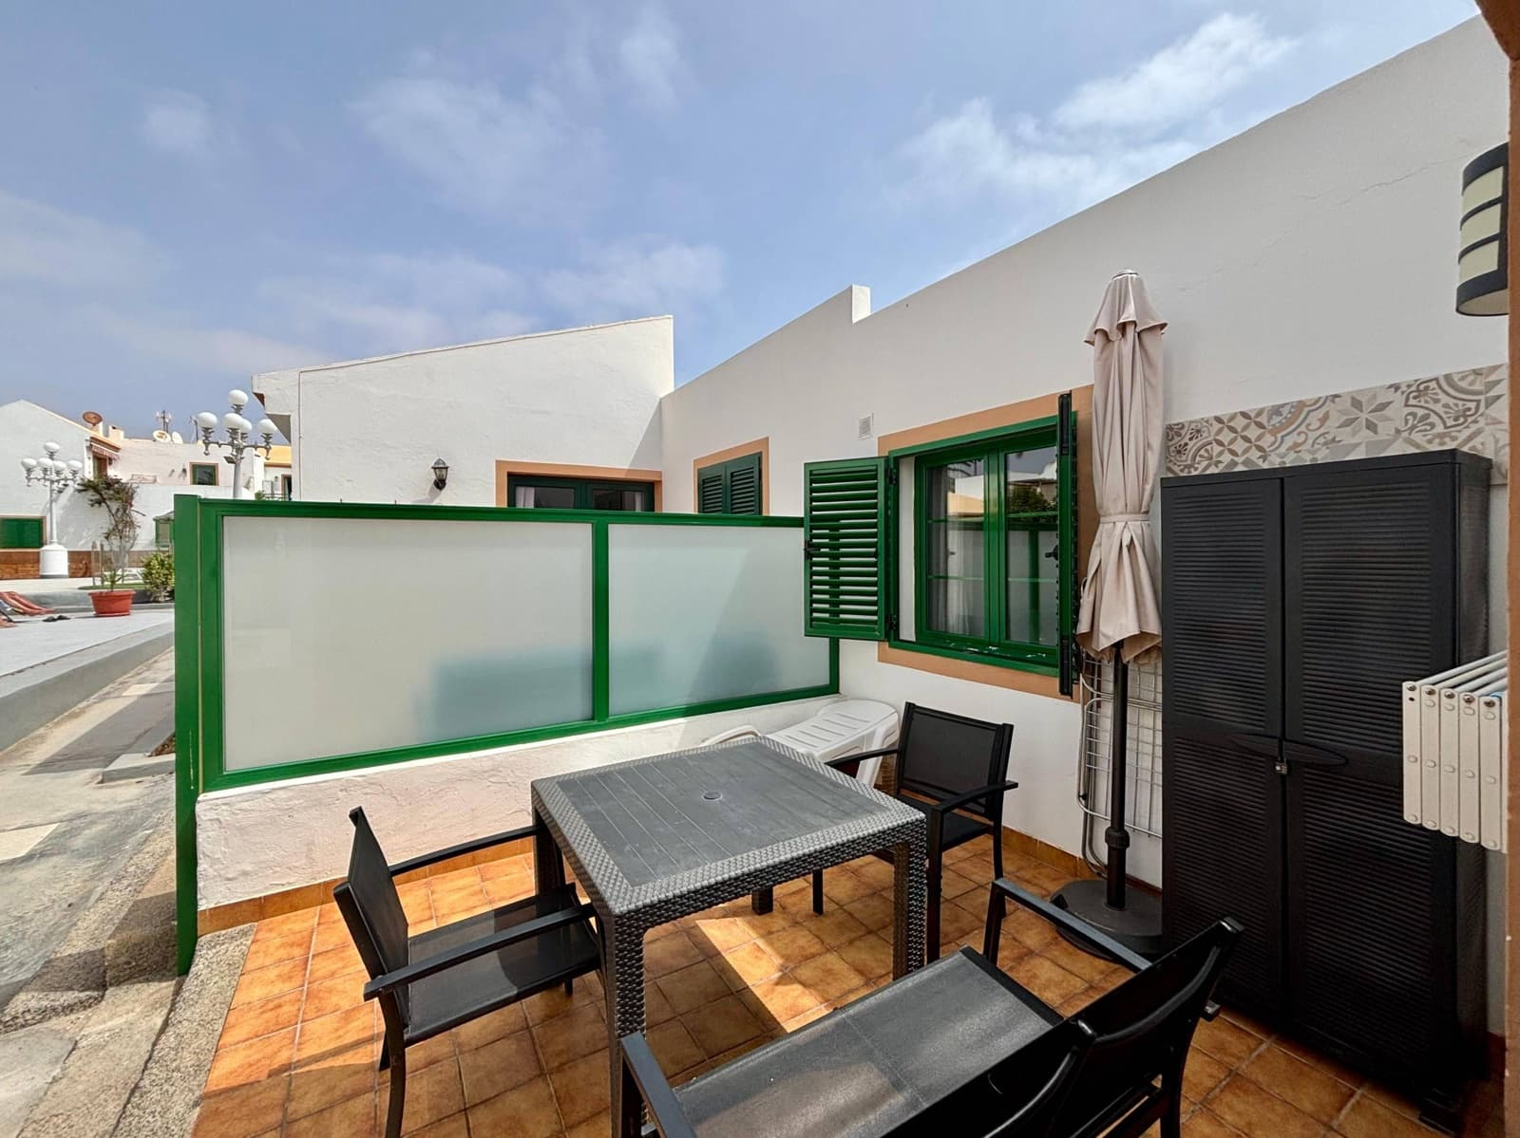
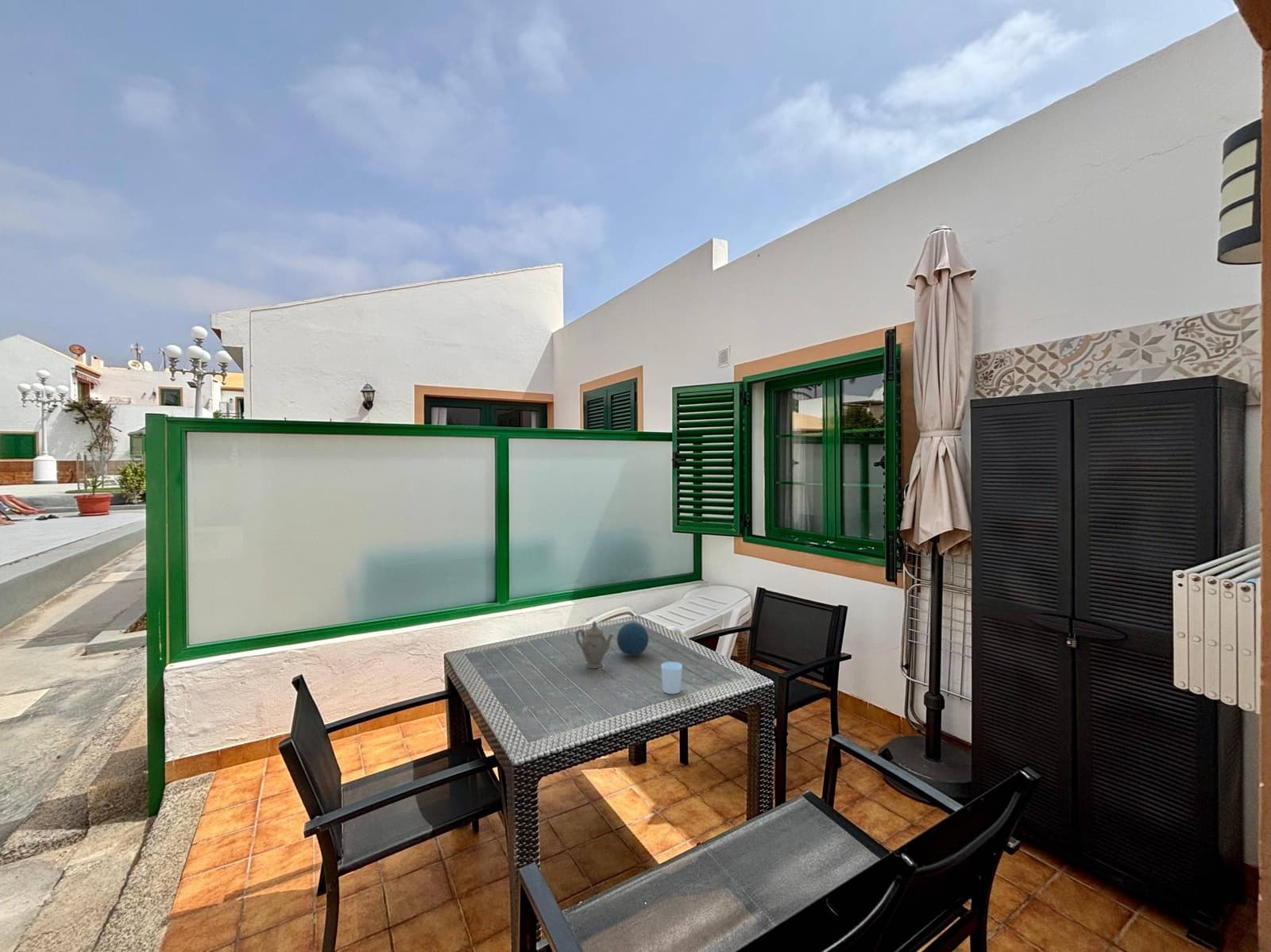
+ chinaware [575,620,615,669]
+ cup [660,661,683,695]
+ decorative orb [616,622,650,657]
